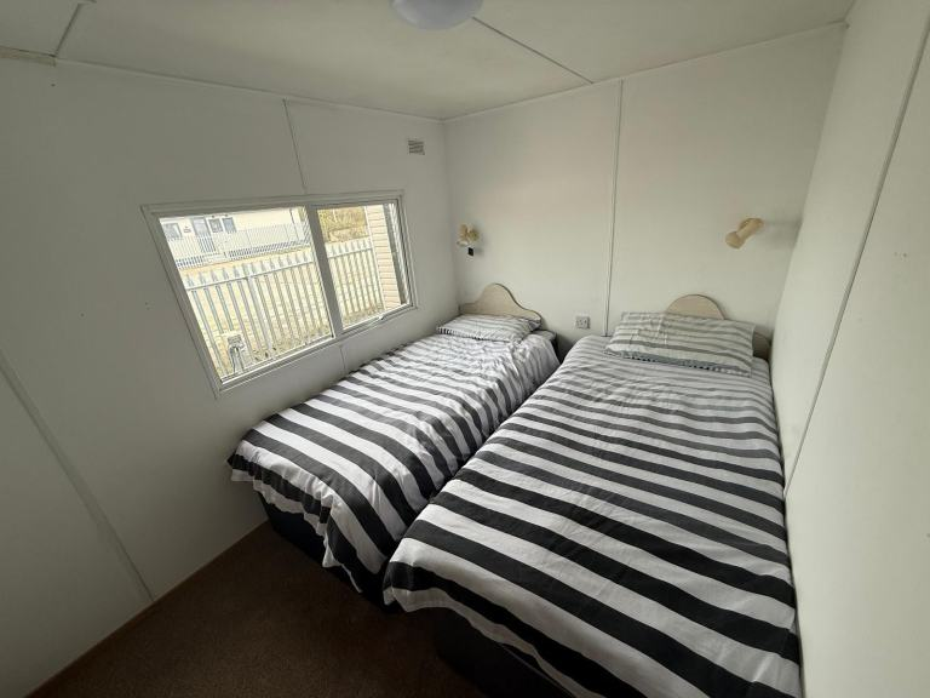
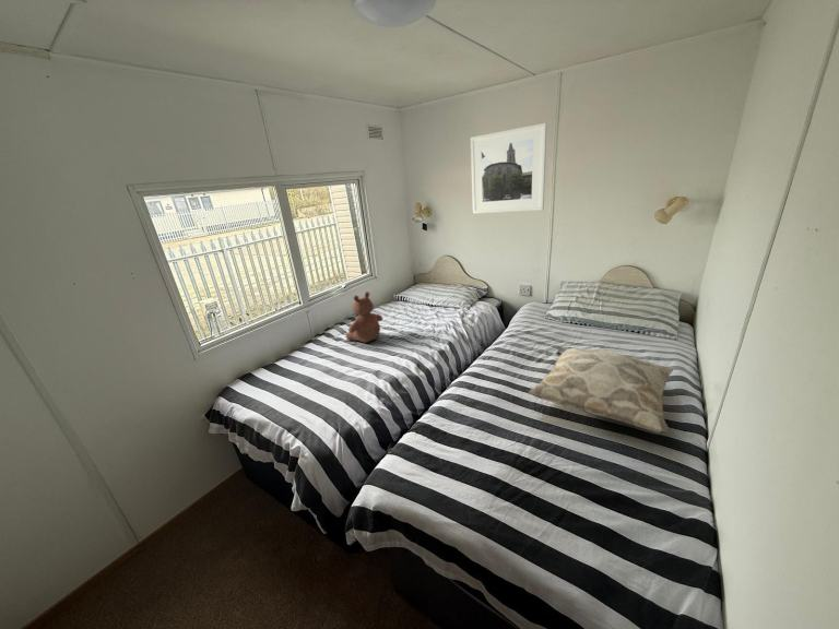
+ stuffed bear [344,290,383,343]
+ decorative pillow [527,346,674,434]
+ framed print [470,122,548,214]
